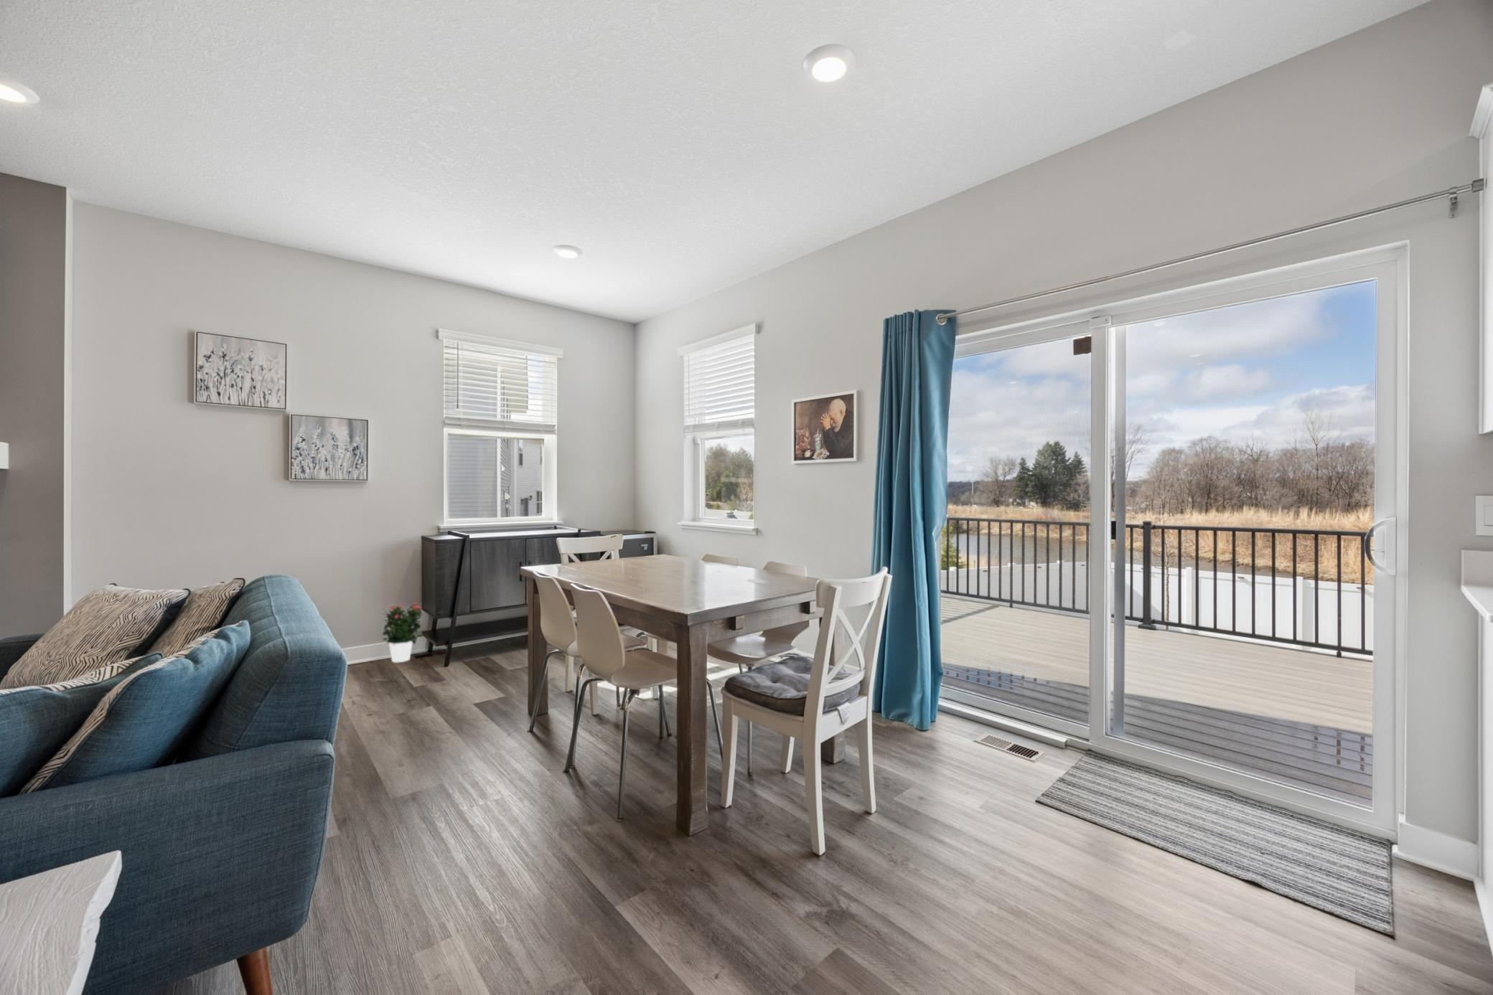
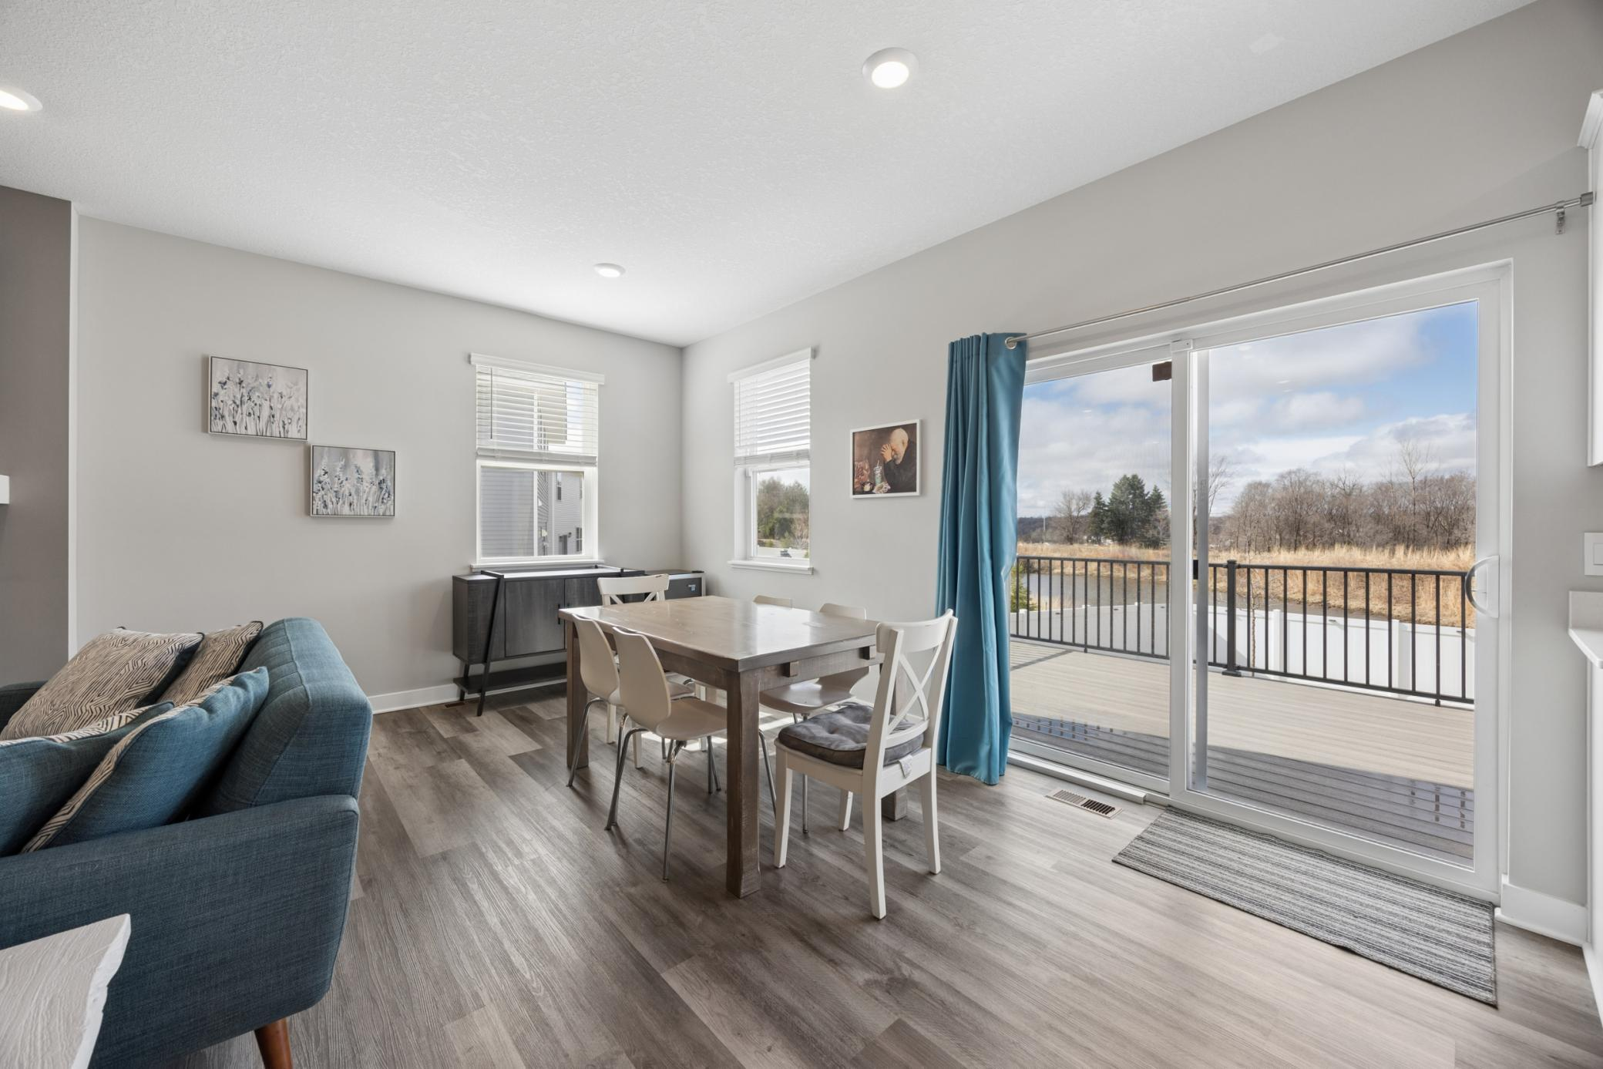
- potted flower [382,601,423,664]
